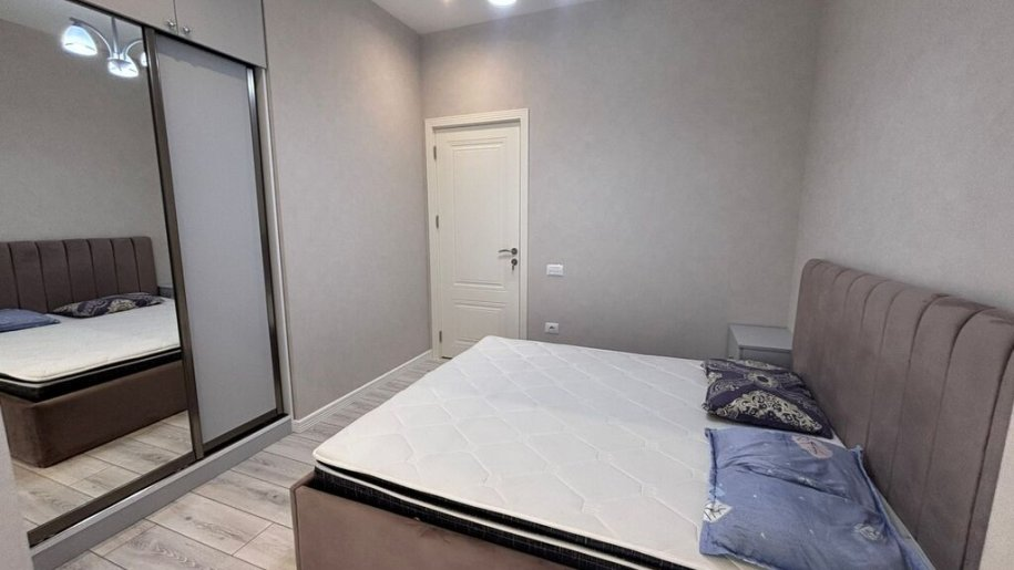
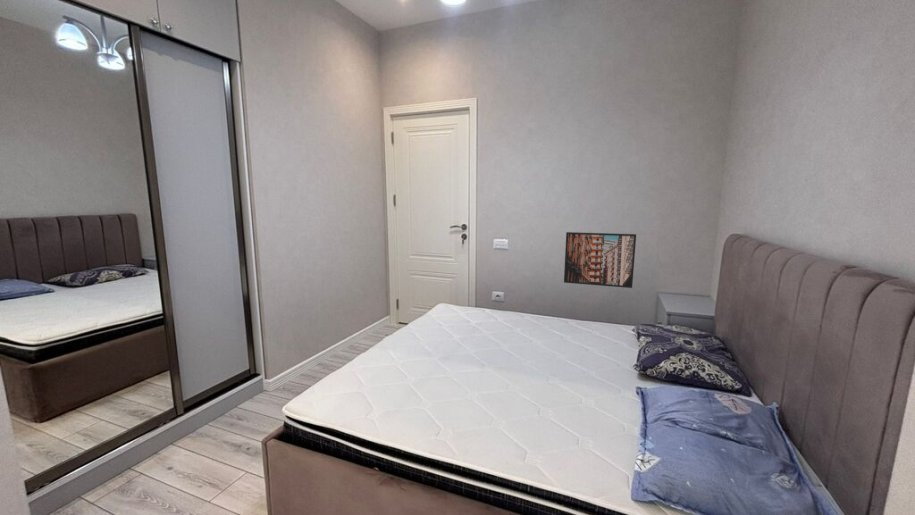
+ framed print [563,231,637,289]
